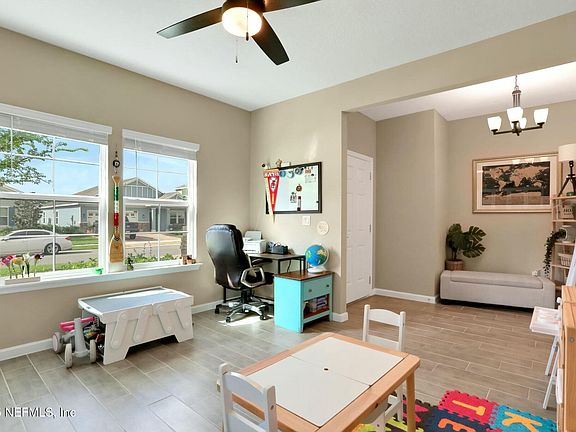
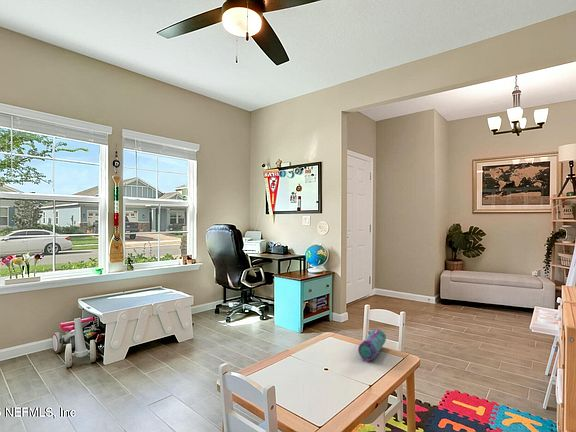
+ pencil case [357,328,387,362]
